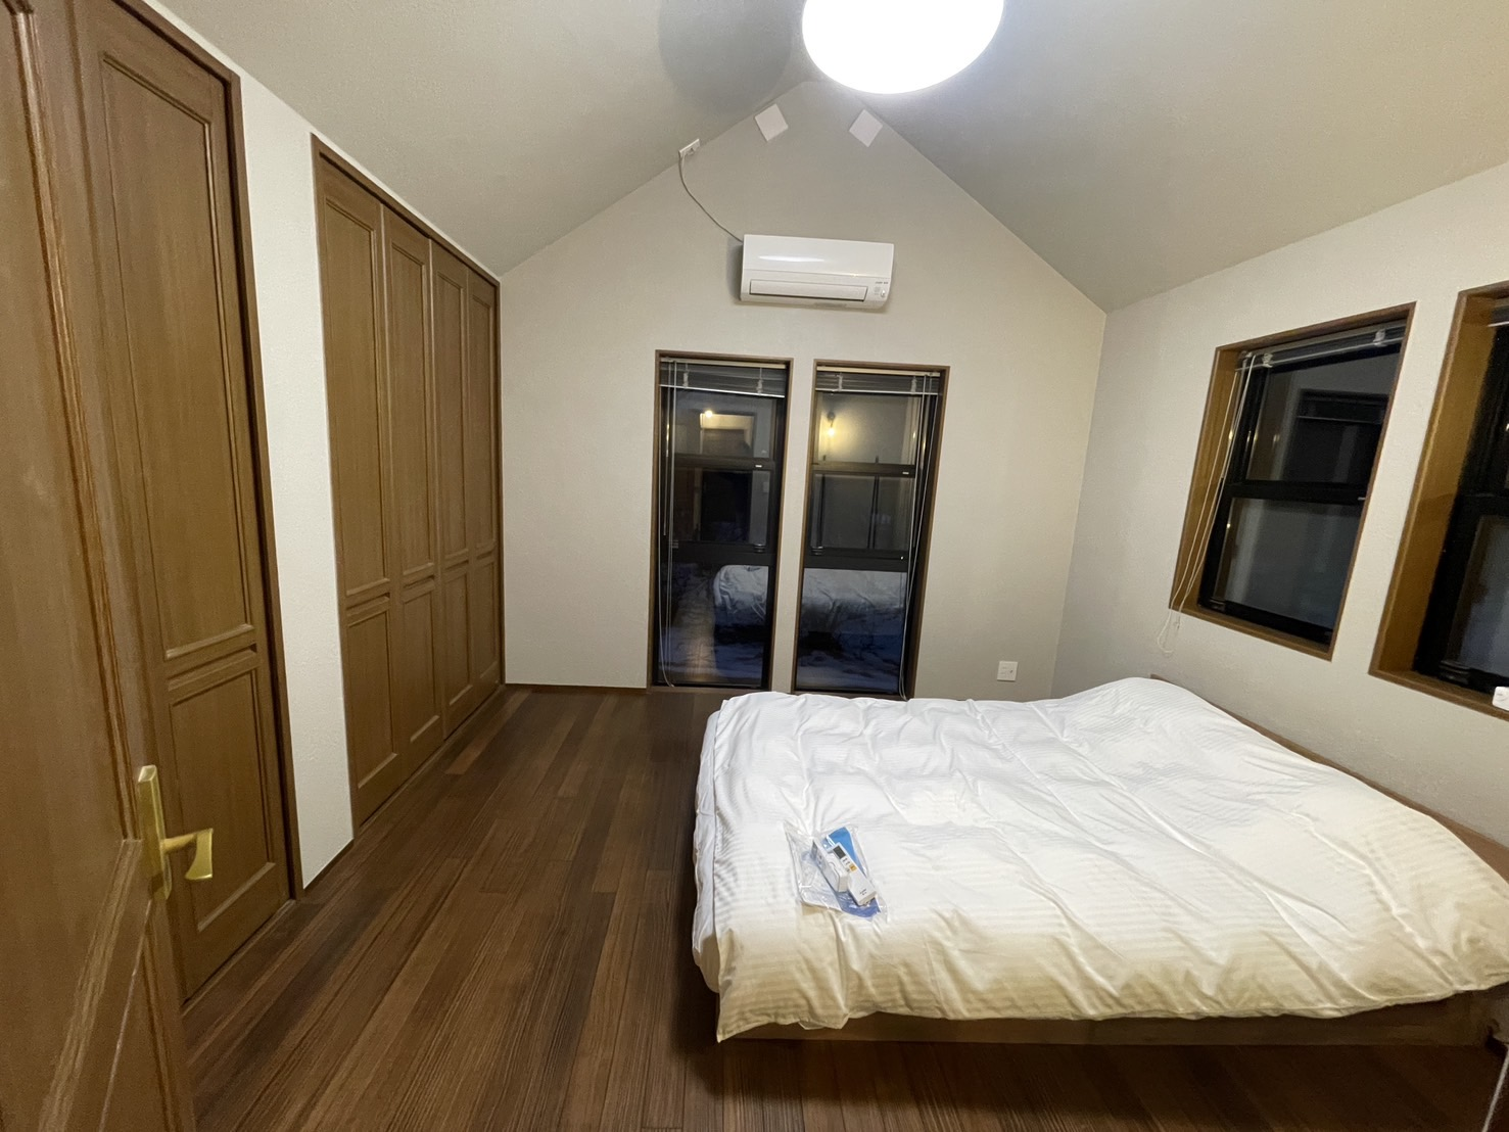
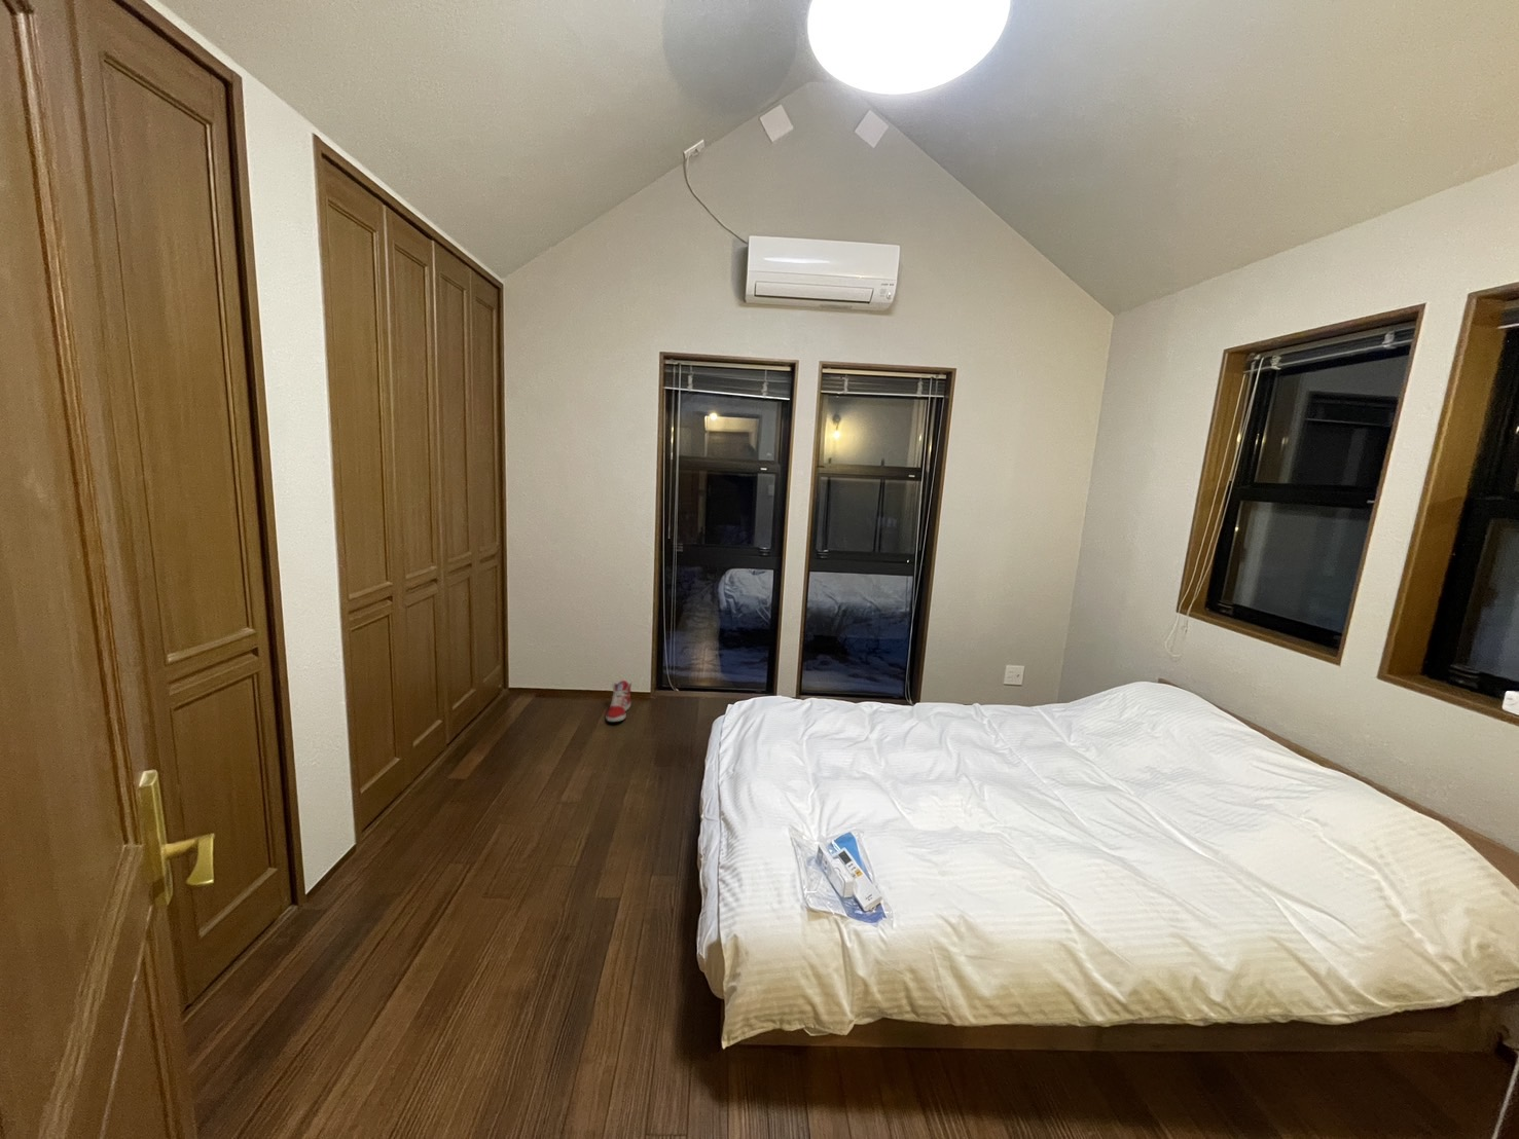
+ sneaker [606,680,632,723]
